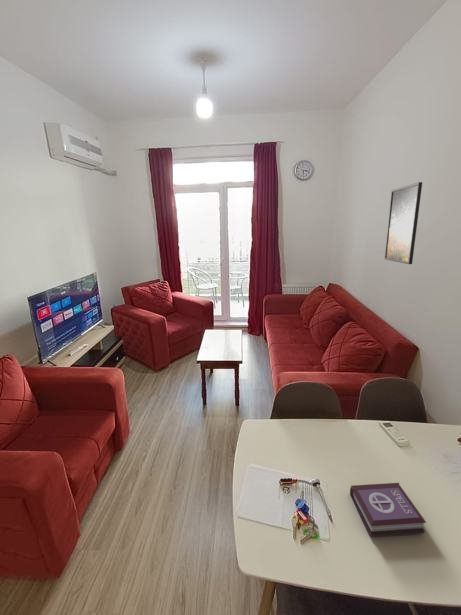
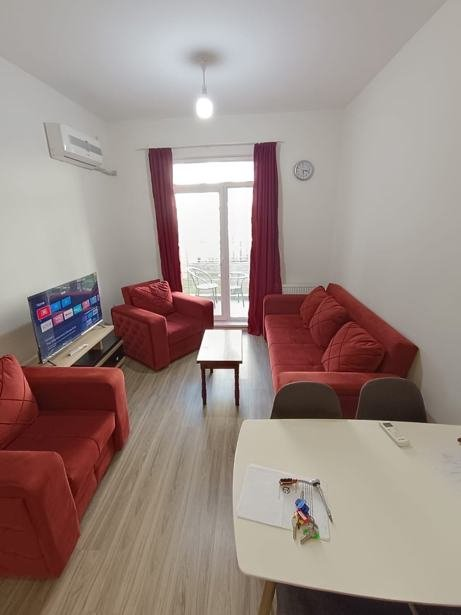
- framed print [384,181,423,265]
- book [349,482,427,537]
